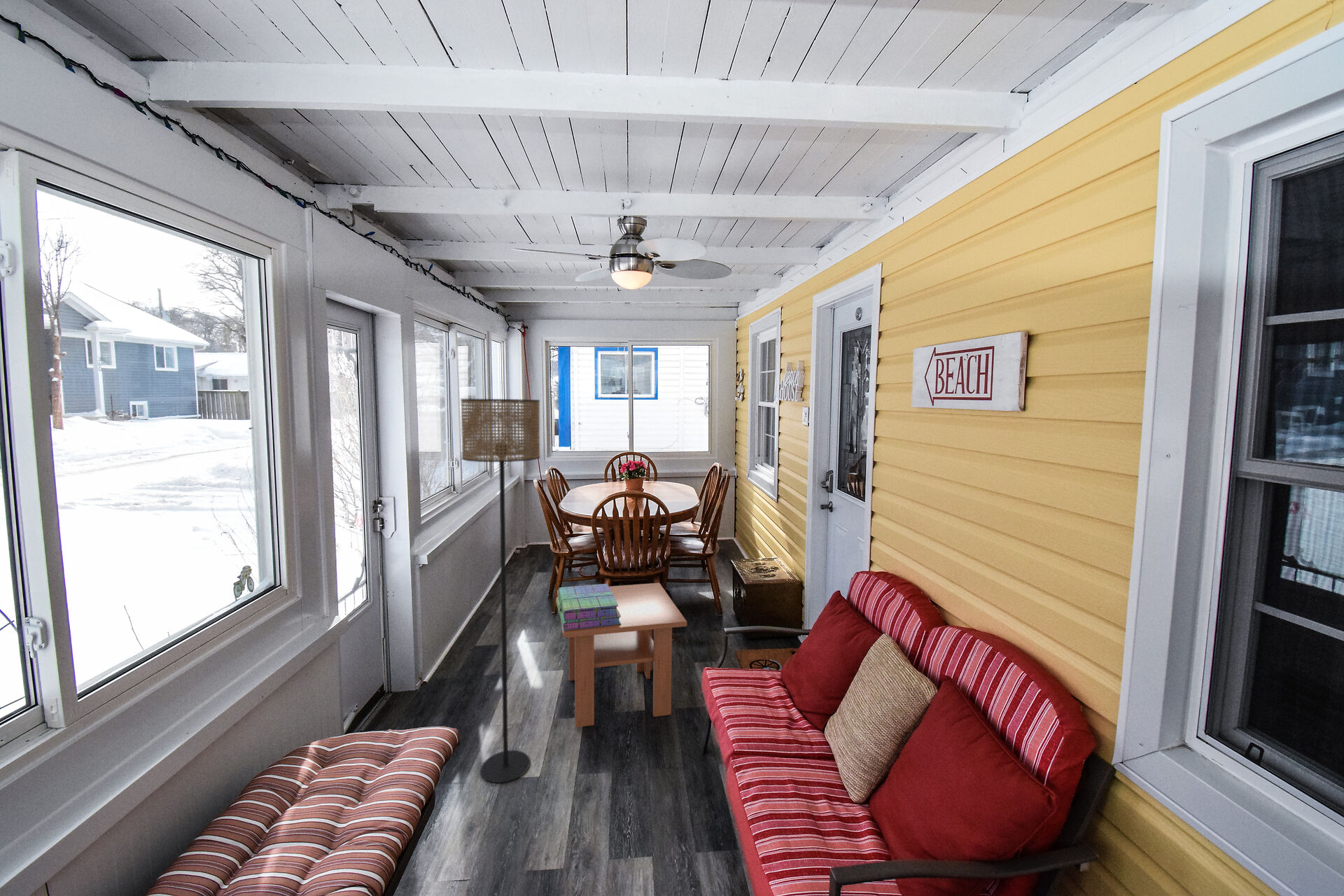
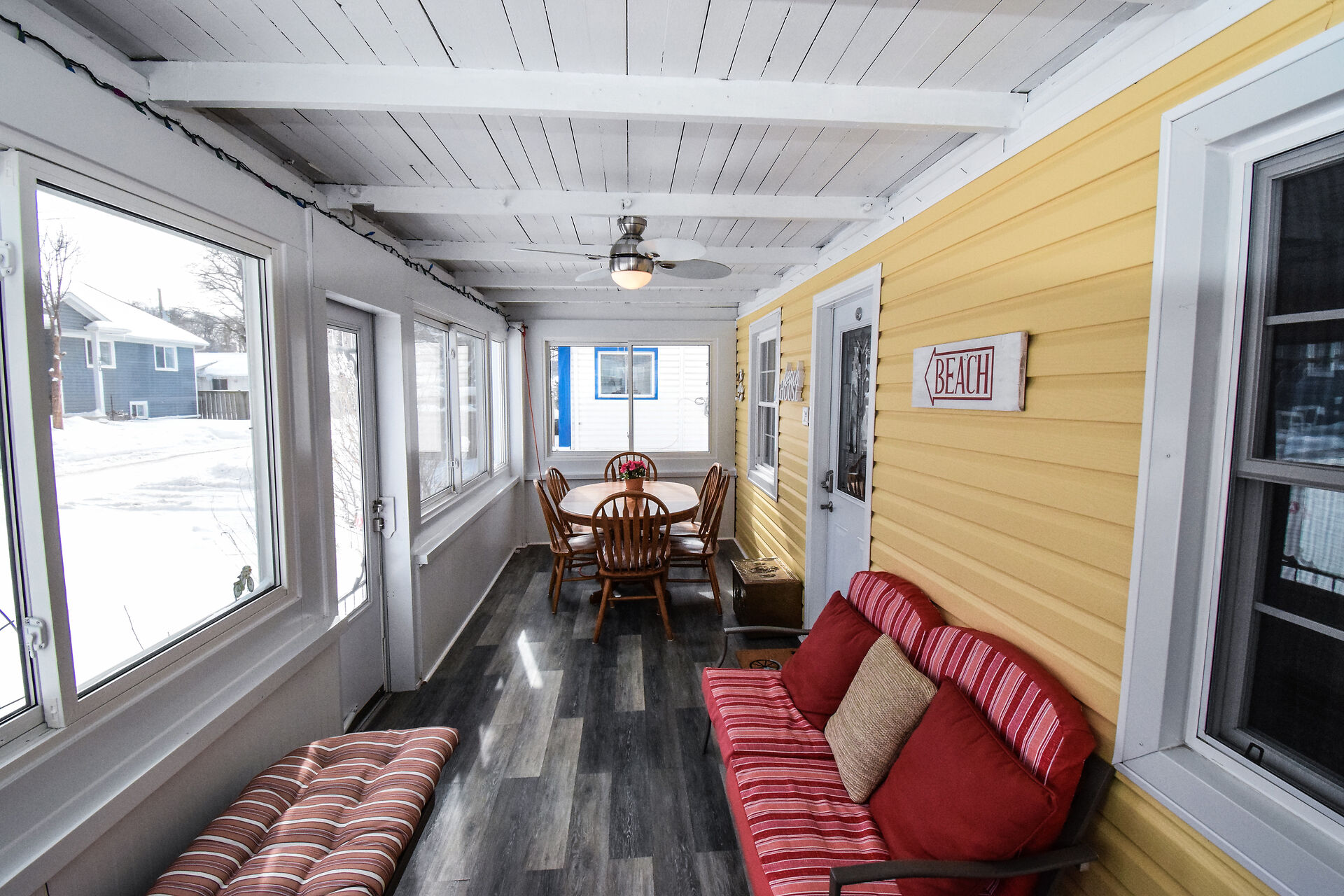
- floor lamp [460,398,541,783]
- coffee table [556,582,687,728]
- stack of books [555,583,621,631]
